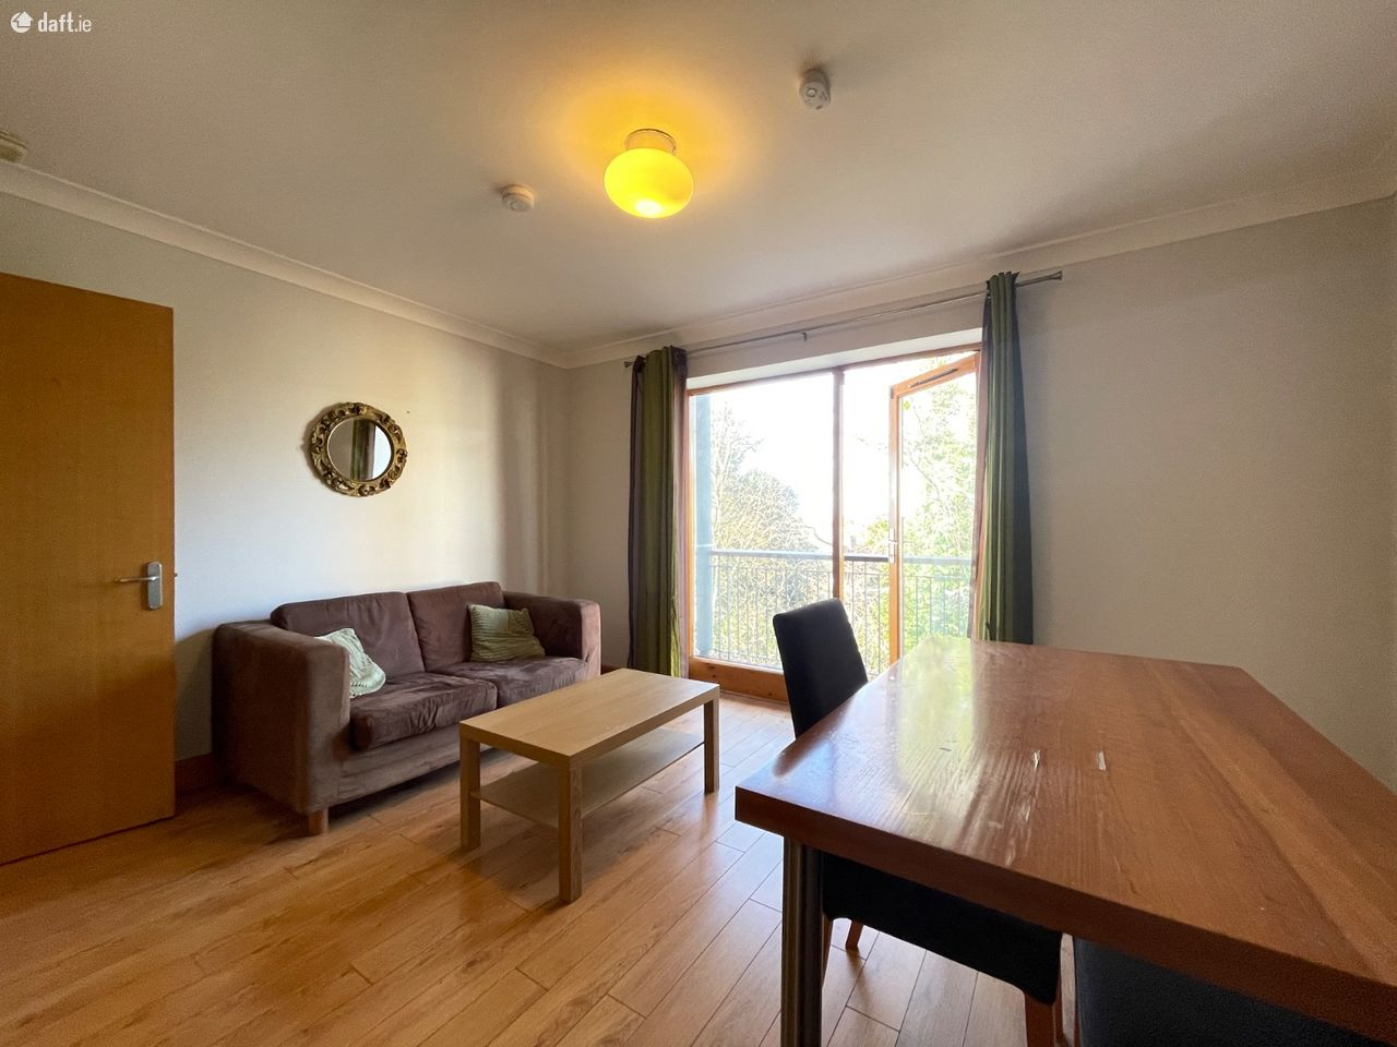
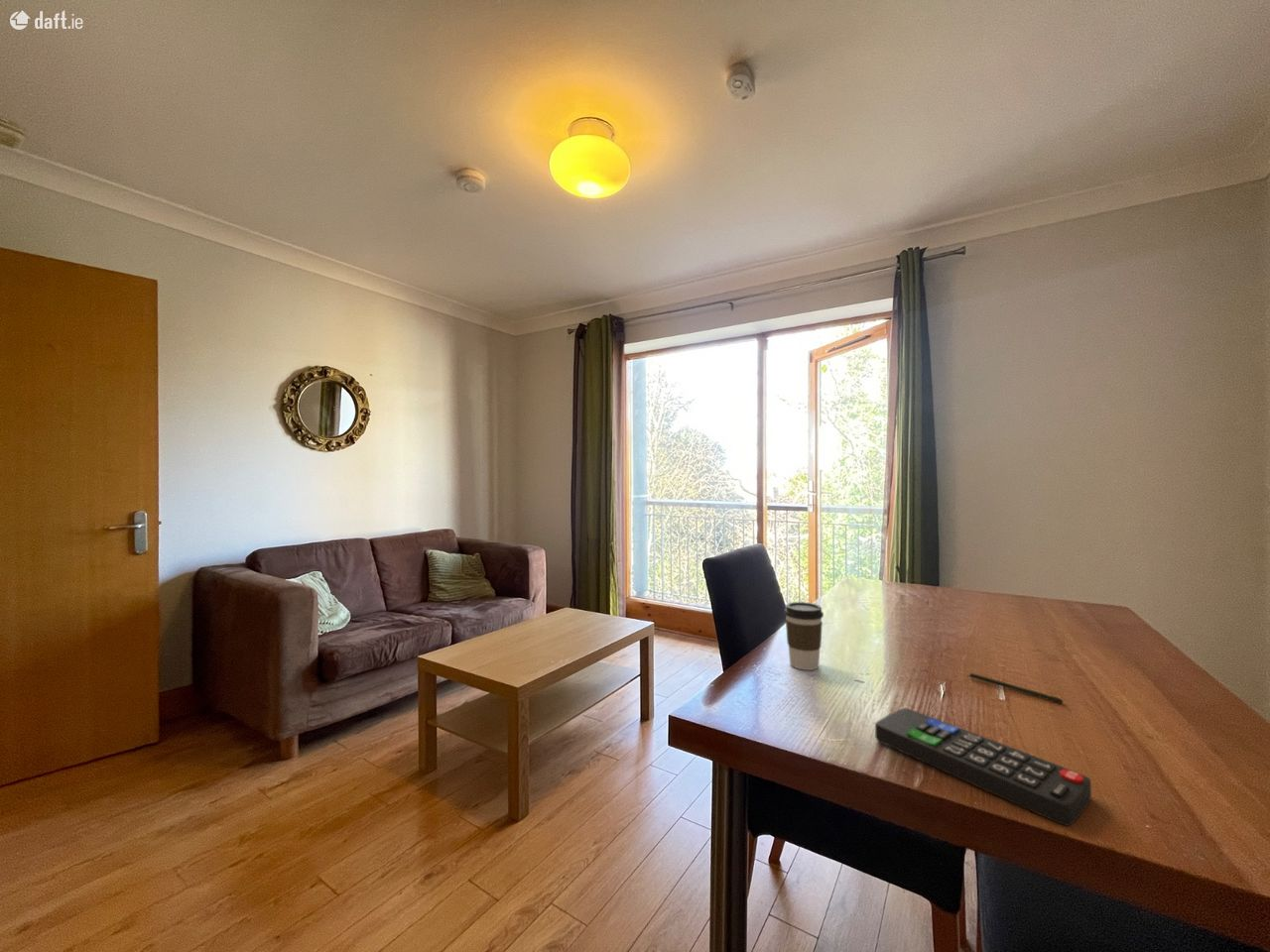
+ coffee cup [784,601,825,671]
+ remote control [874,707,1092,826]
+ pen [967,672,1064,705]
